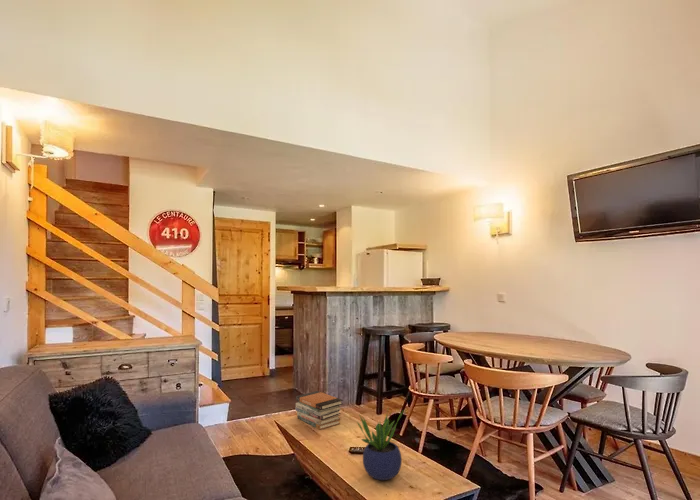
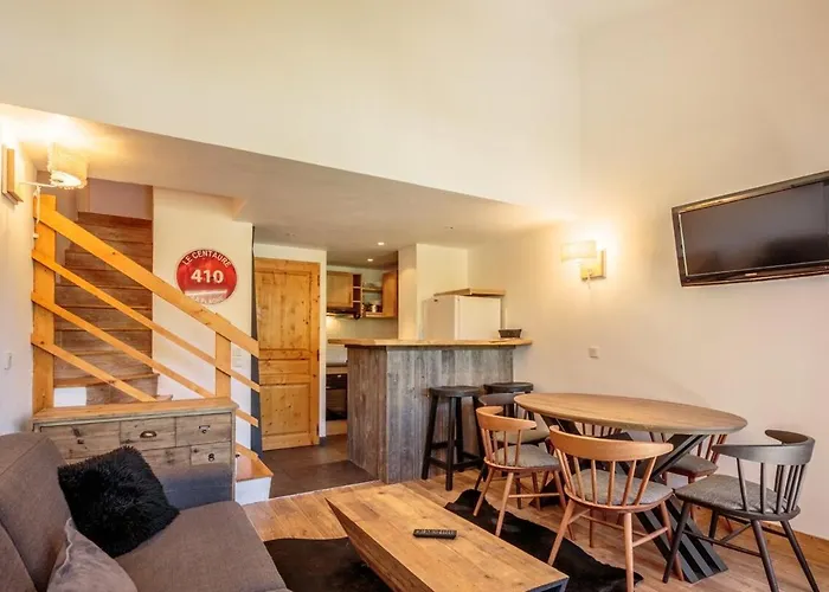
- book stack [295,390,344,431]
- potted plant [355,405,405,481]
